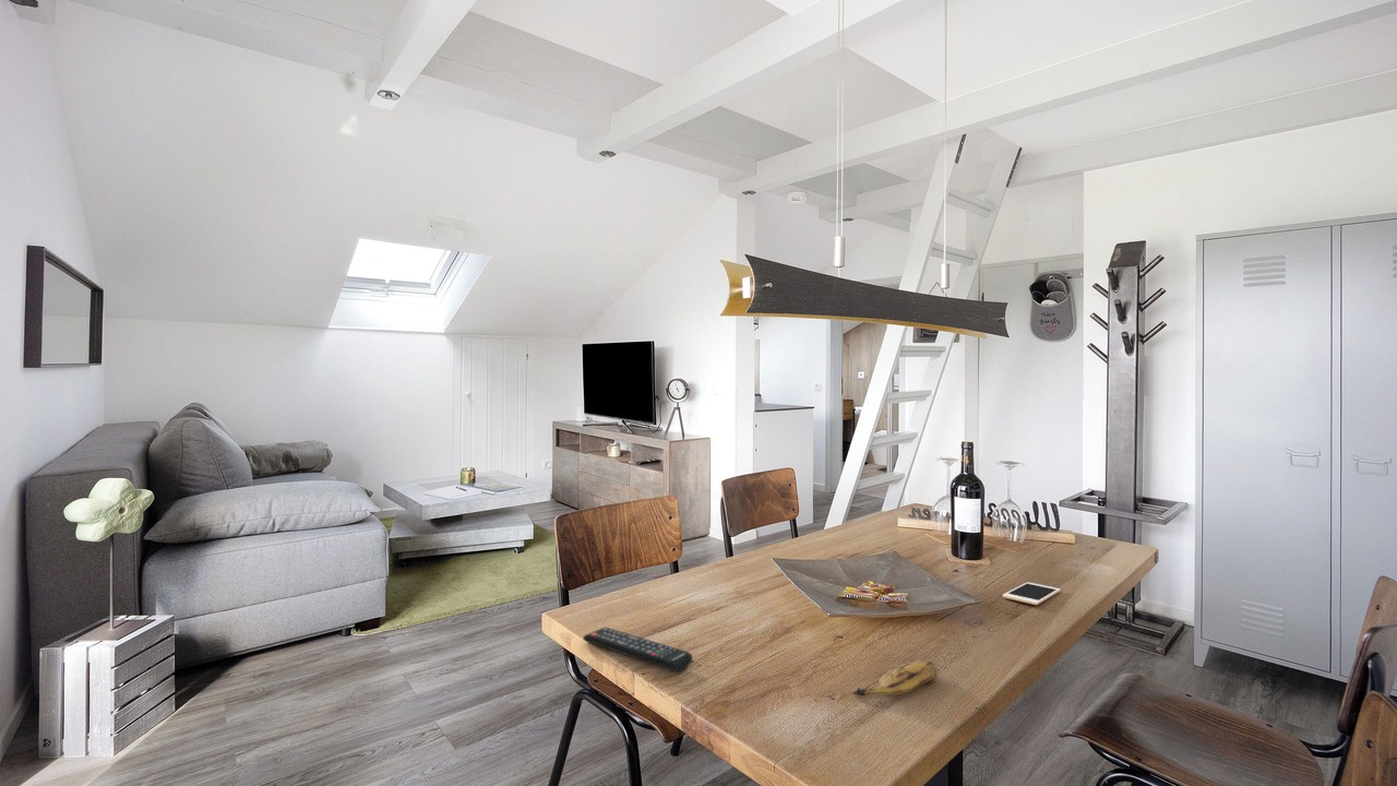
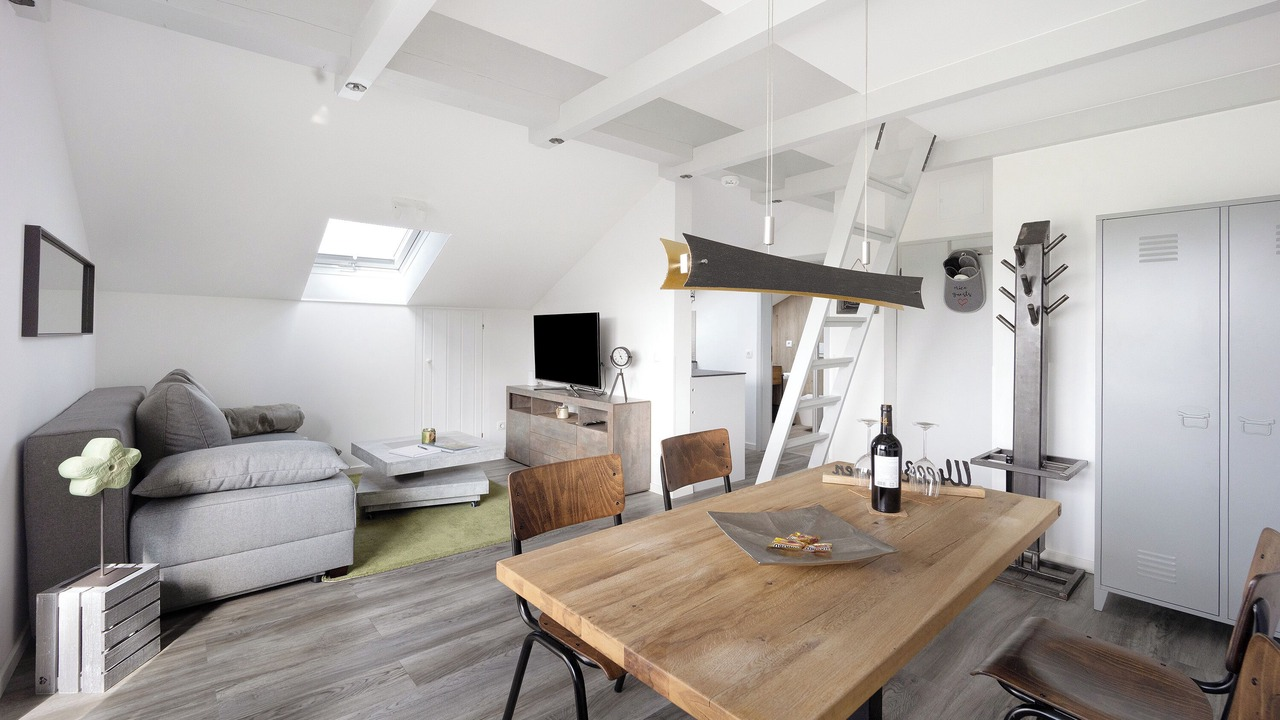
- banana [850,659,938,696]
- cell phone [1002,581,1061,606]
- remote control [582,626,693,672]
